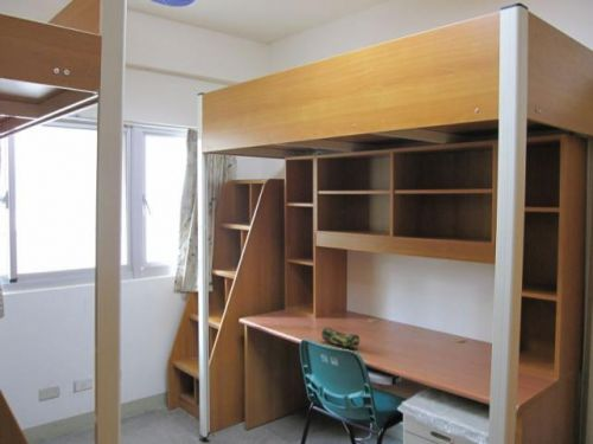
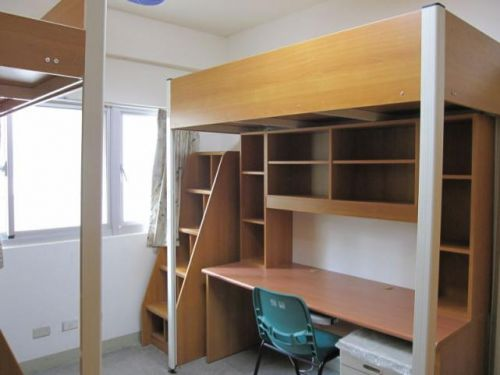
- pencil case [320,326,361,349]
